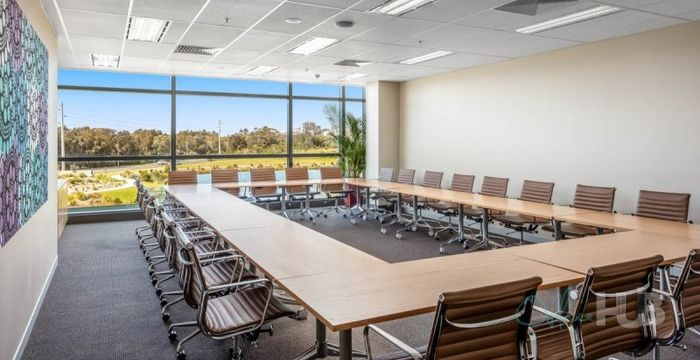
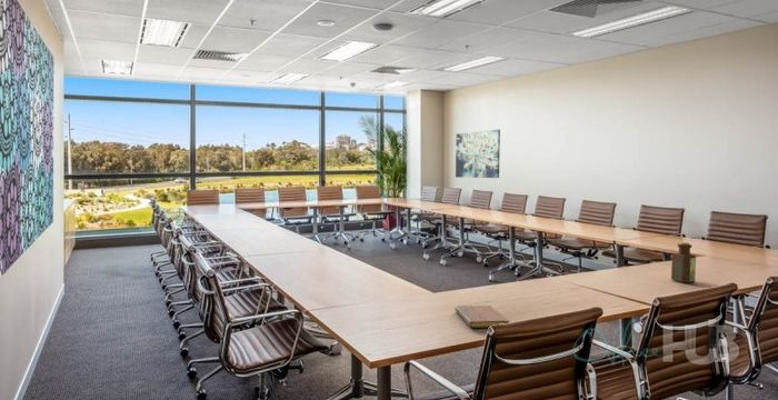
+ notebook [453,304,510,329]
+ wall art [455,129,501,179]
+ bottle [670,241,697,284]
